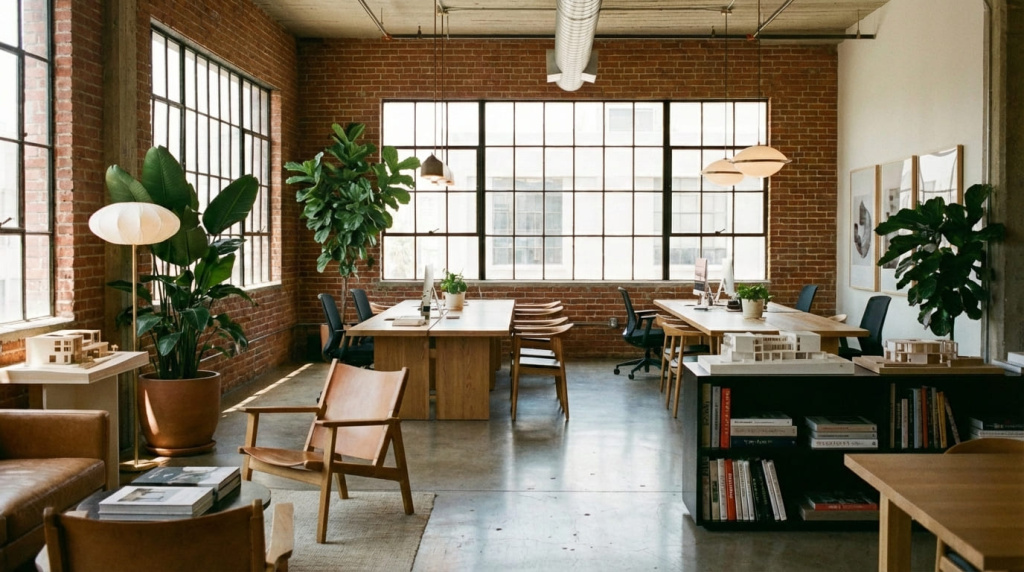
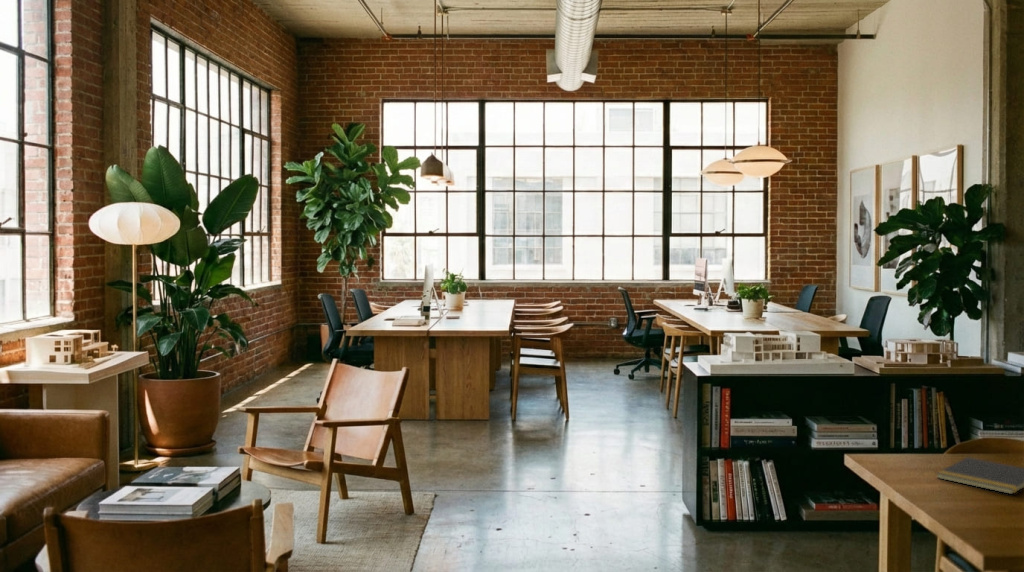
+ notepad [935,456,1024,495]
